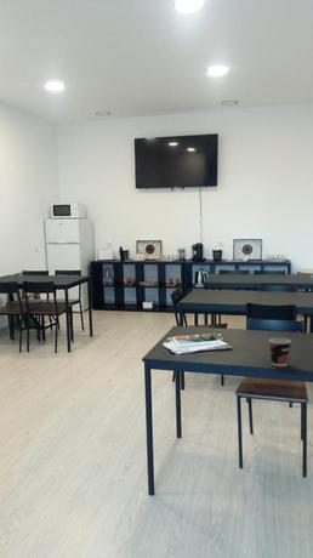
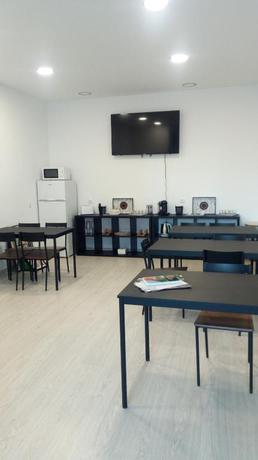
- cup [267,337,292,368]
